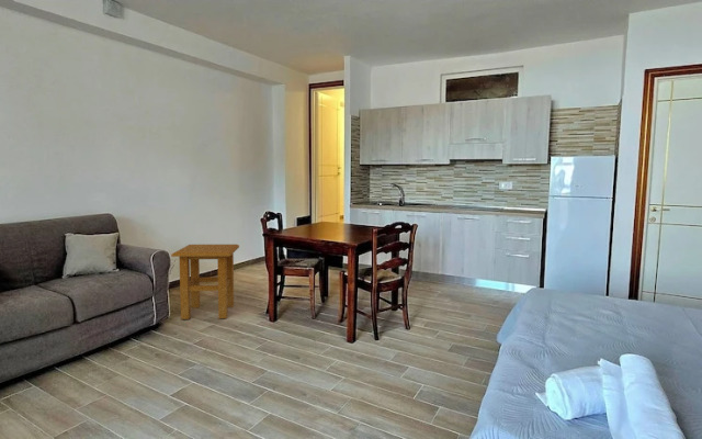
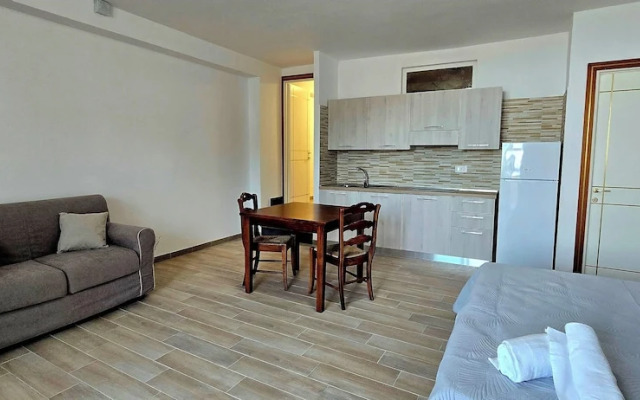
- side table [170,244,240,320]
